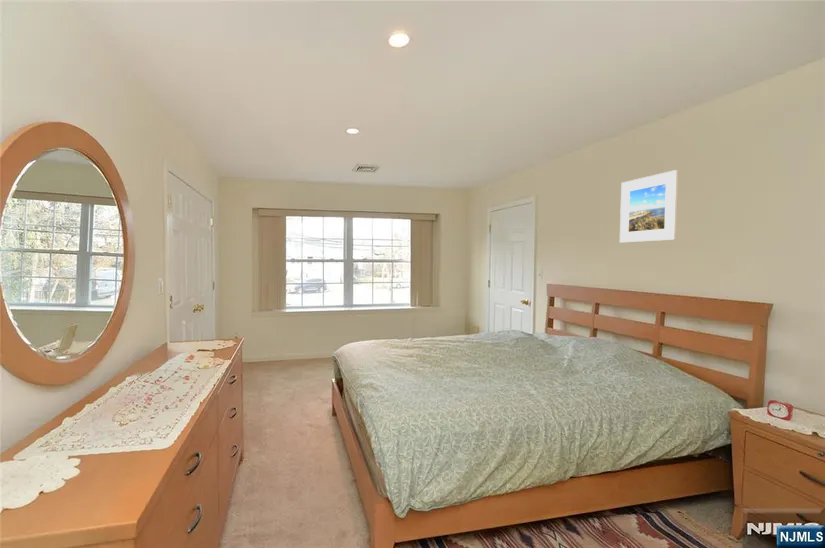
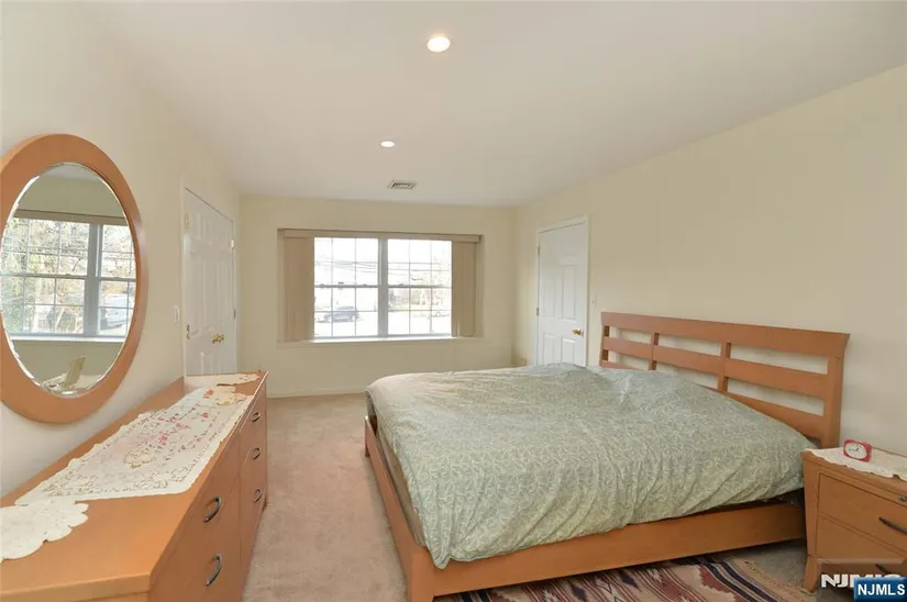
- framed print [619,169,679,244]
